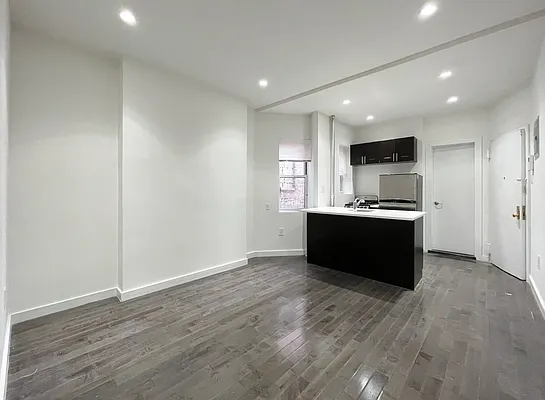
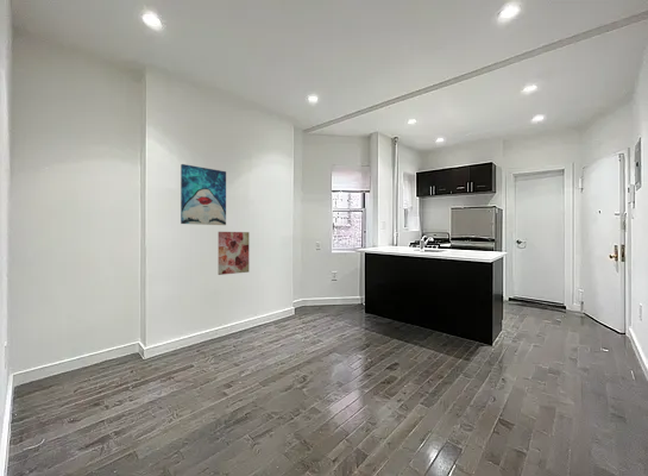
+ wall art [180,163,227,226]
+ wall art [218,231,250,276]
